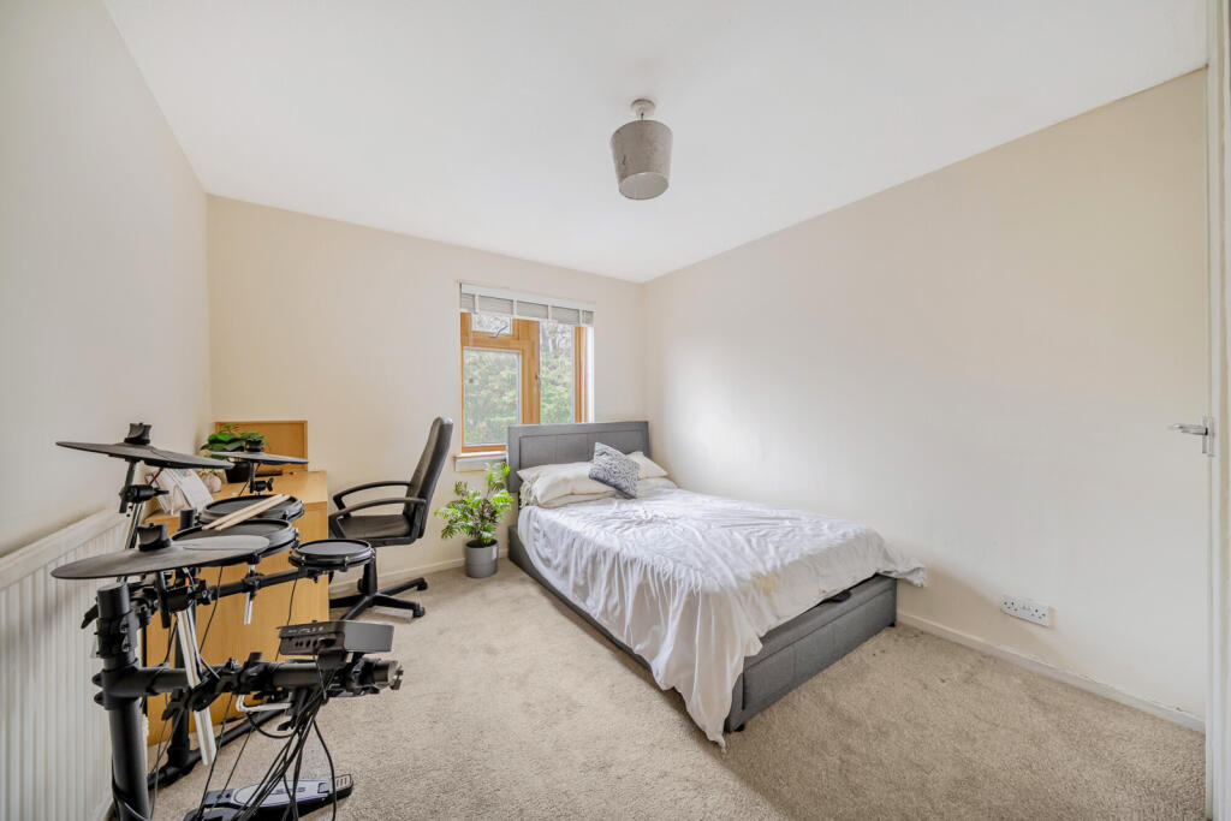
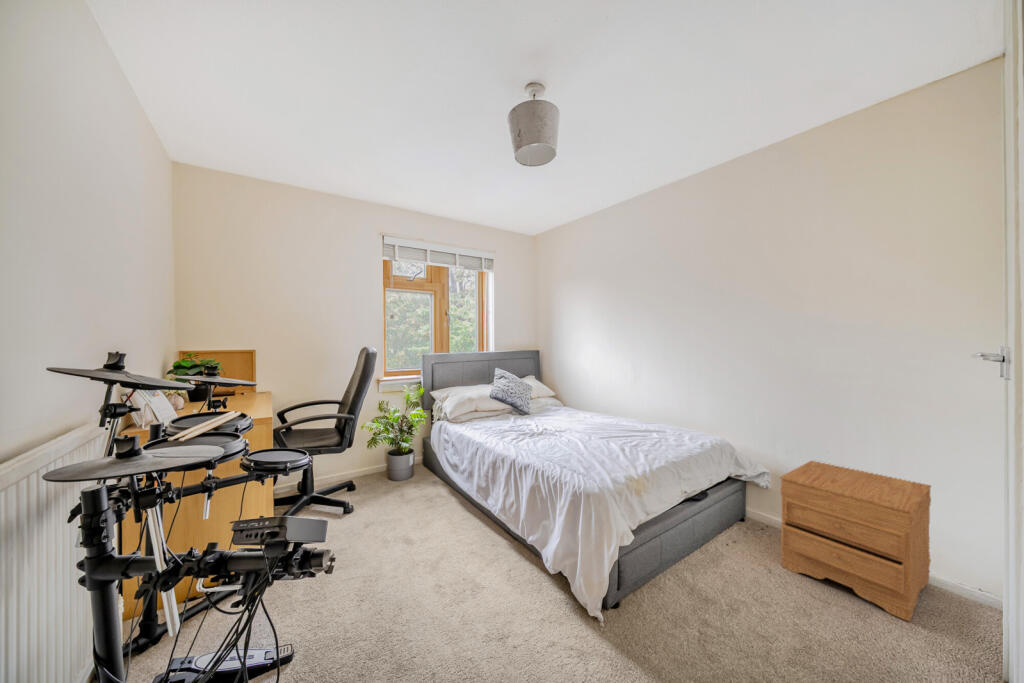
+ nightstand [779,460,932,623]
